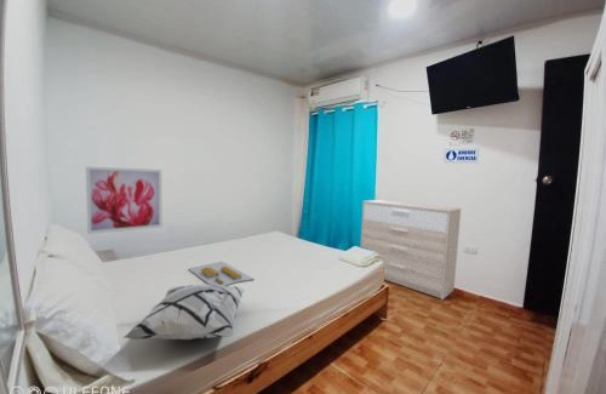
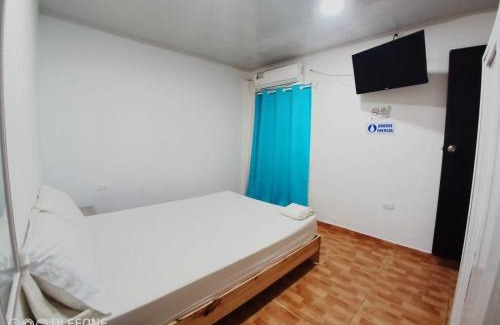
- decorative pillow [121,282,246,341]
- wall art [85,166,164,235]
- tray [188,261,256,286]
- sideboard [360,199,463,301]
